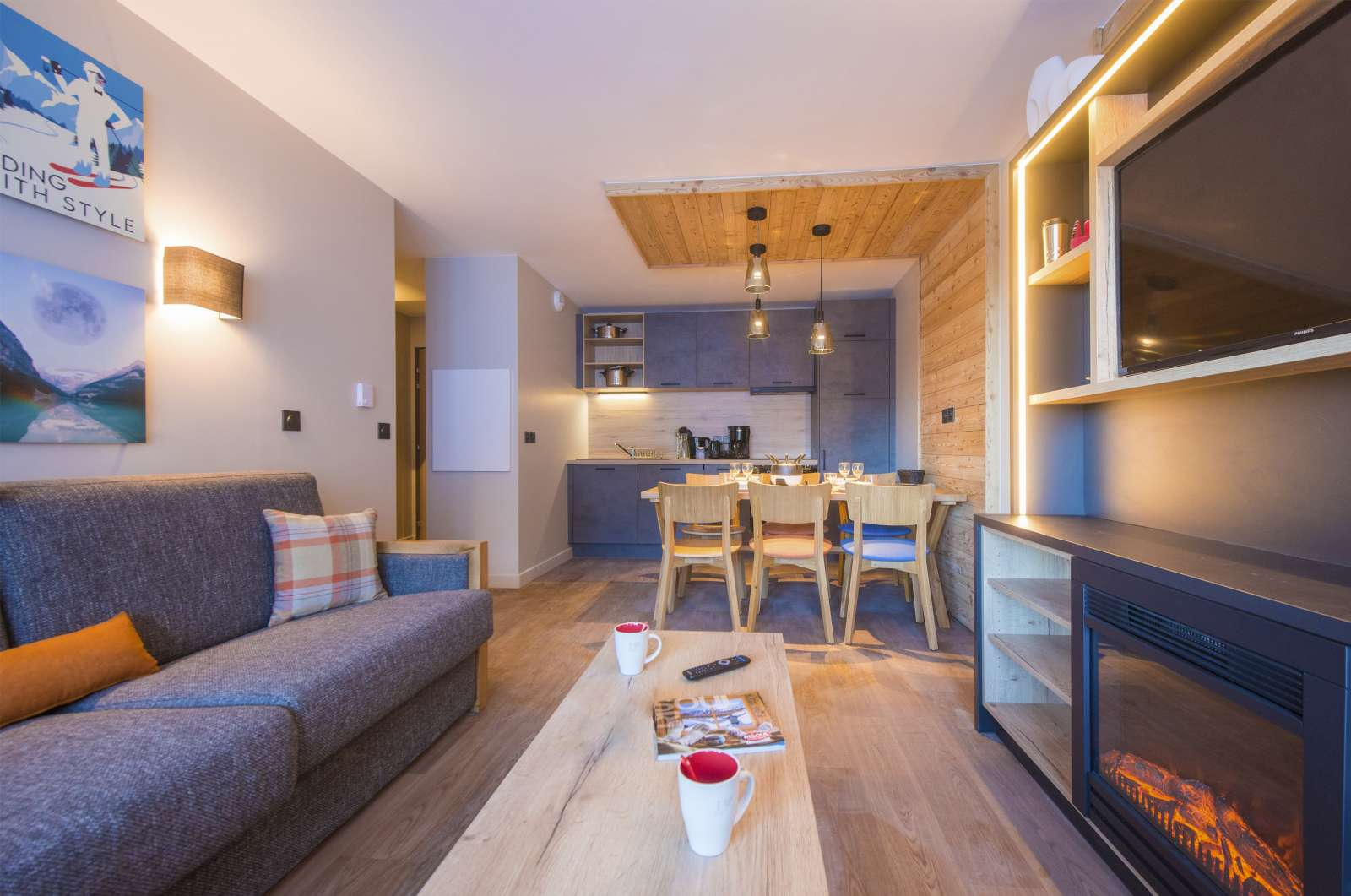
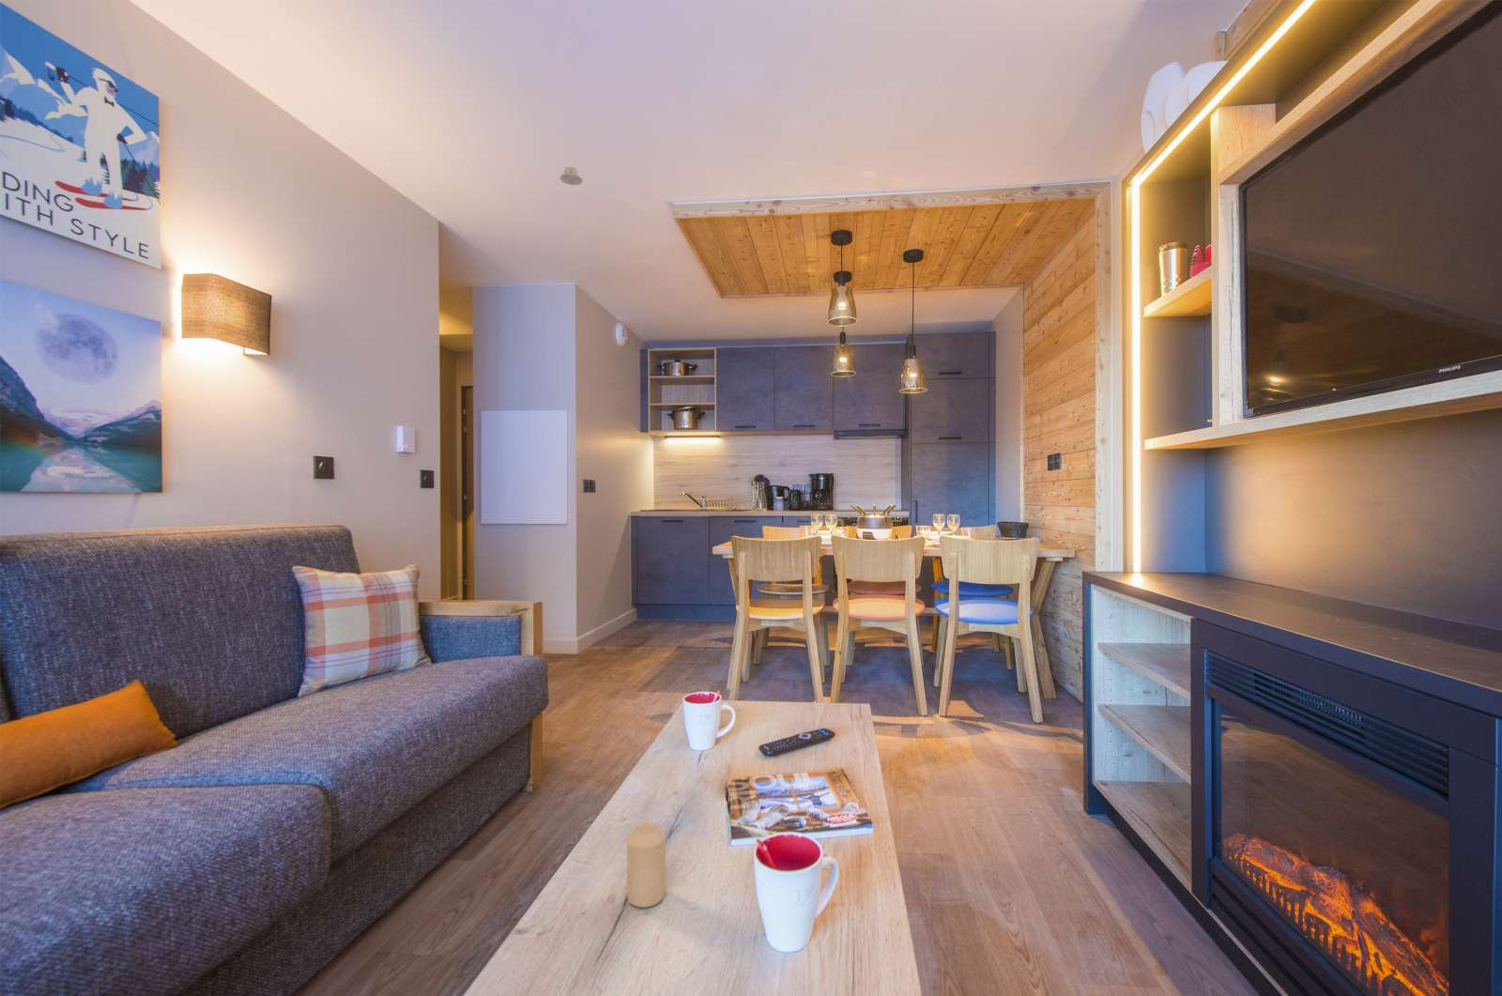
+ recessed light [558,166,584,186]
+ candle [626,820,667,908]
